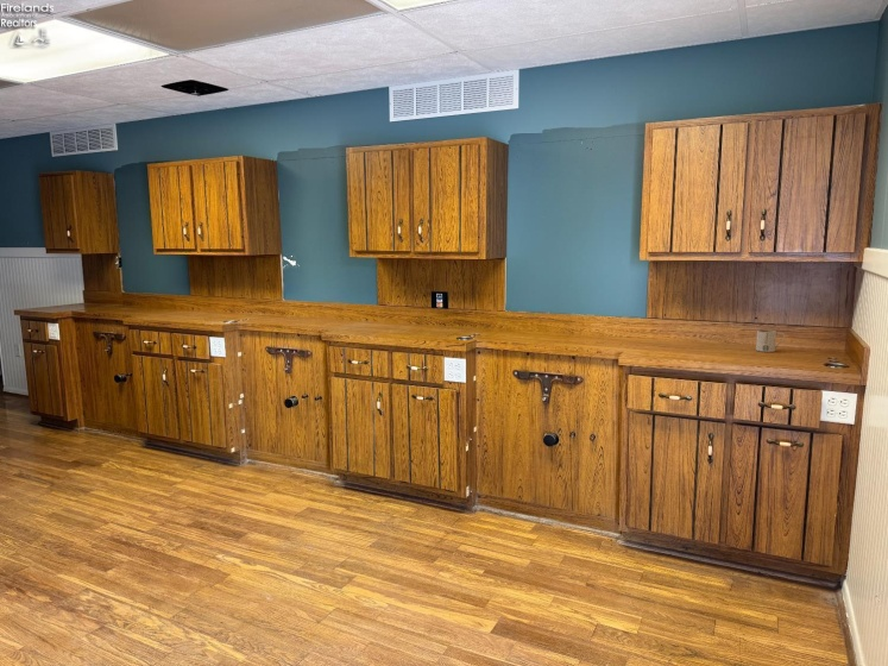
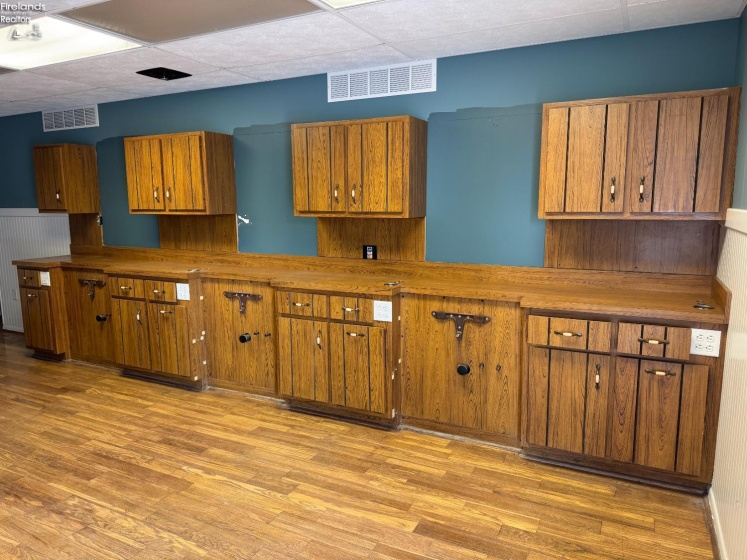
- mug [755,328,786,353]
